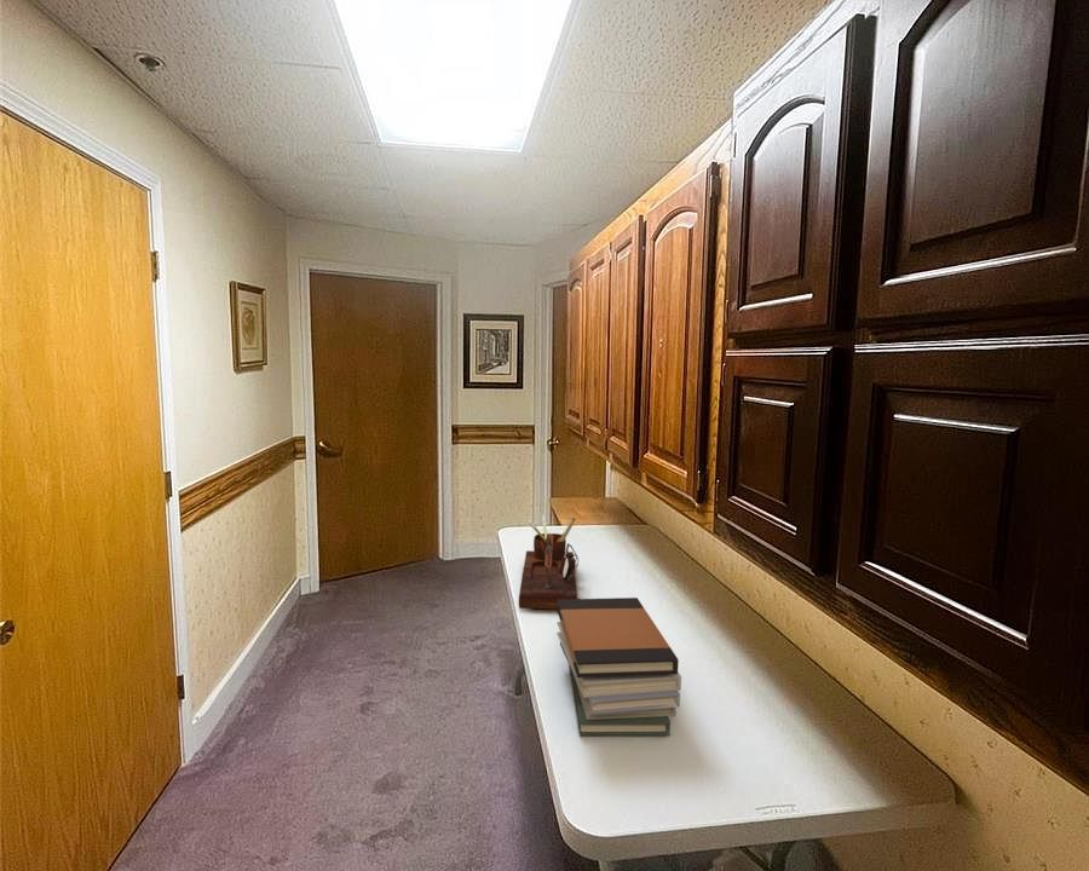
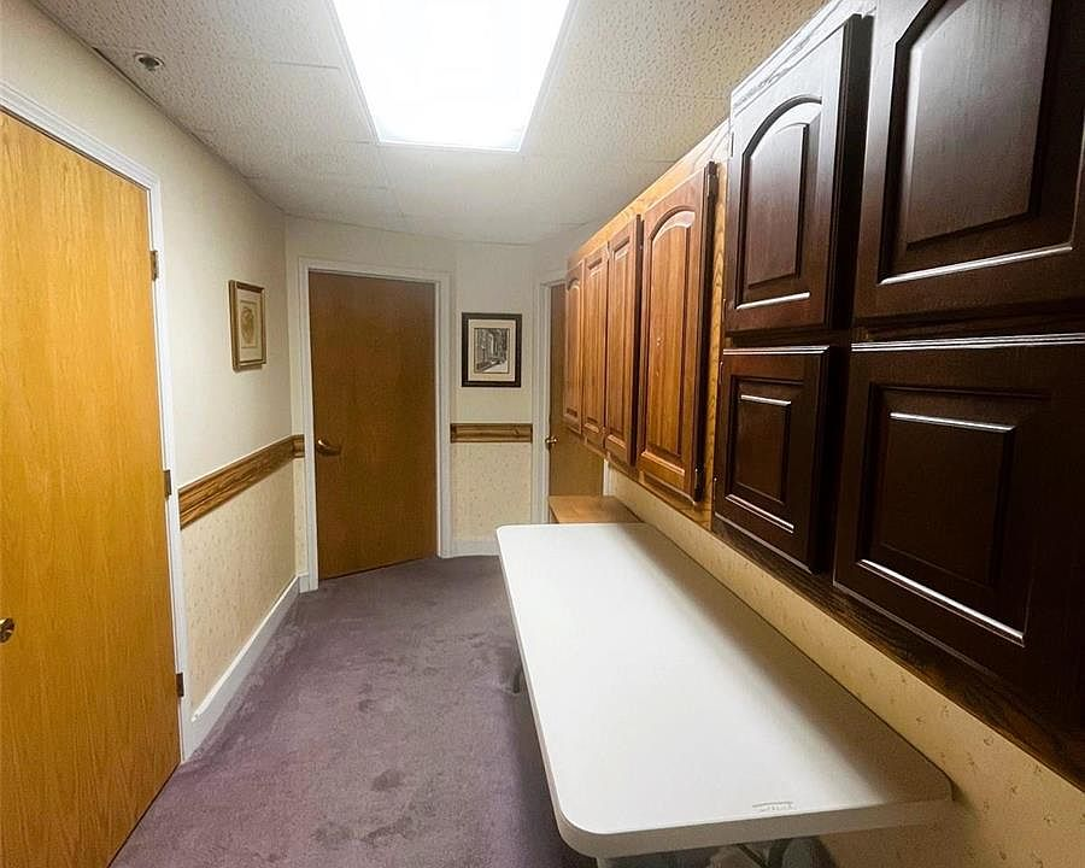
- book stack [555,596,682,737]
- desk organizer [518,514,580,610]
